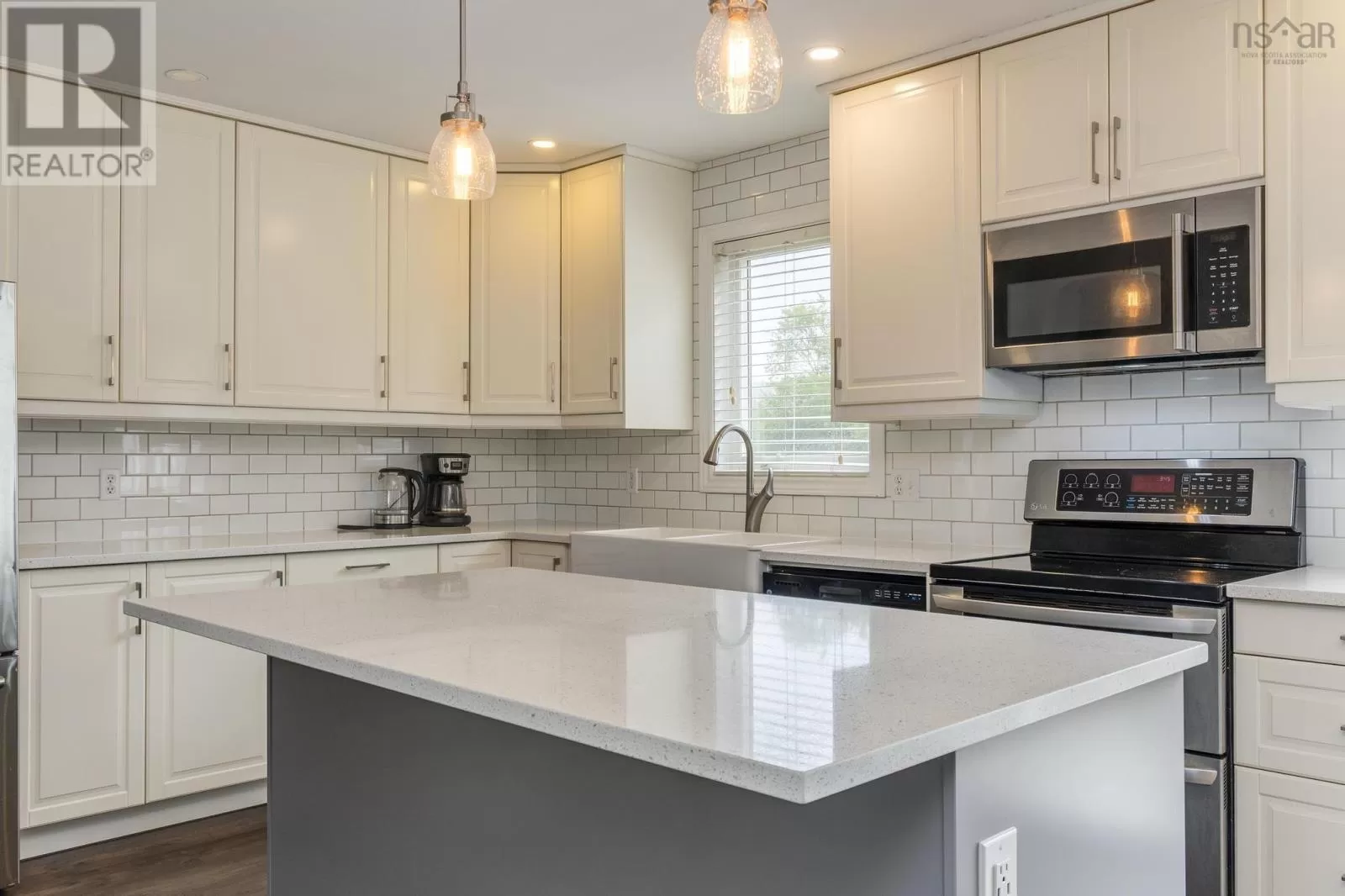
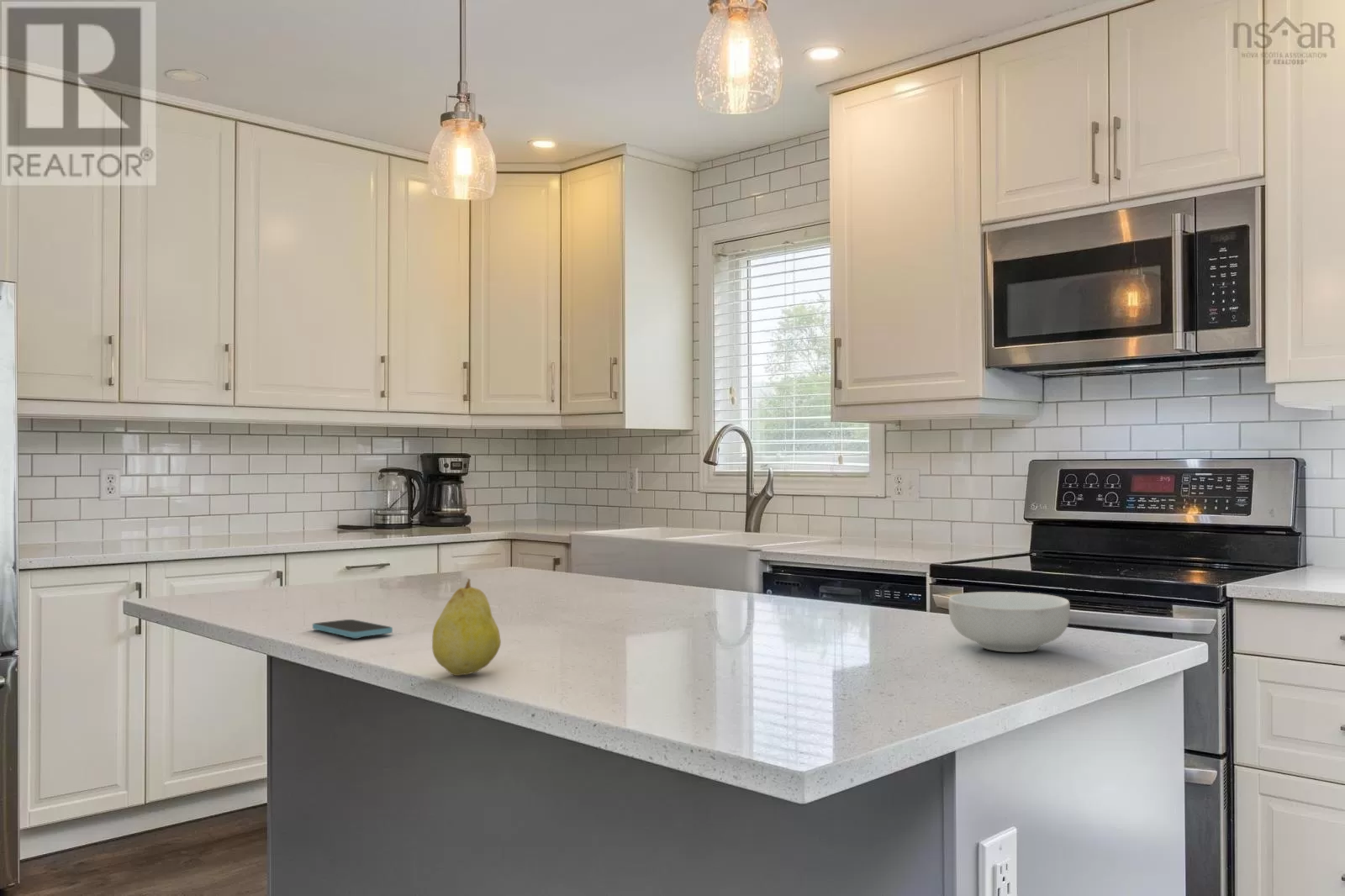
+ smartphone [312,619,393,640]
+ cereal bowl [947,591,1071,653]
+ fruit [431,577,502,677]
